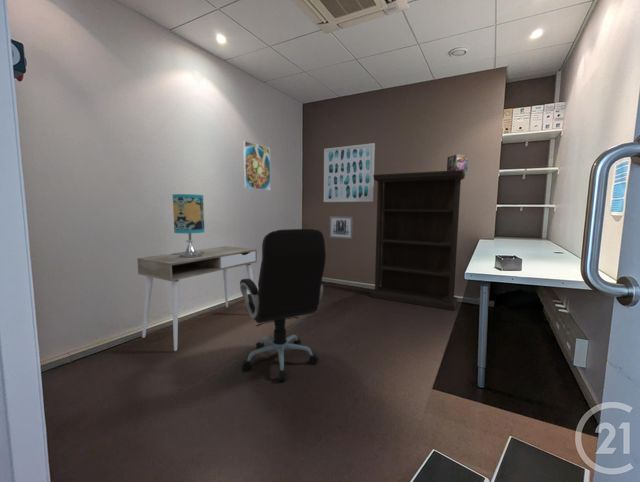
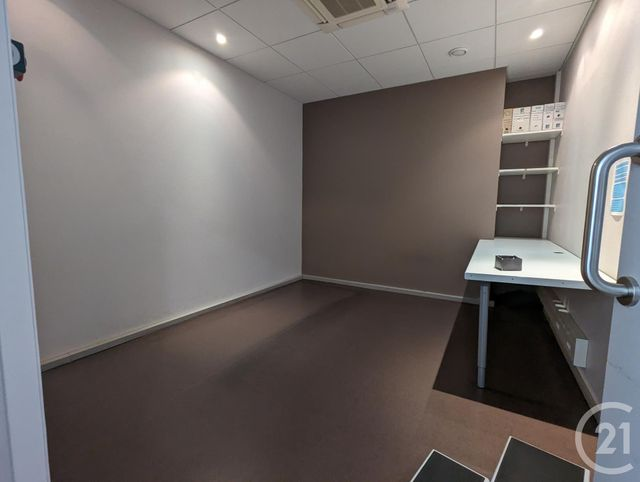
- table lamp [171,193,206,258]
- bookcase [370,170,466,311]
- desk [136,245,258,352]
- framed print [242,140,271,191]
- wall art [323,142,376,203]
- office chair [239,228,327,382]
- decorative box [446,154,469,173]
- wall art [329,215,354,240]
